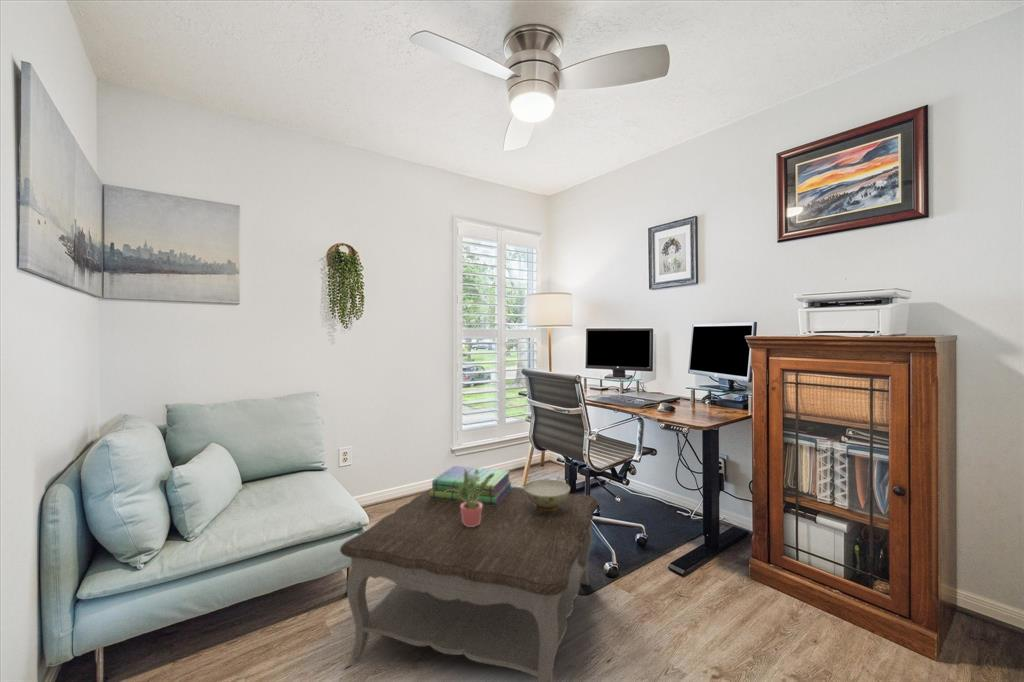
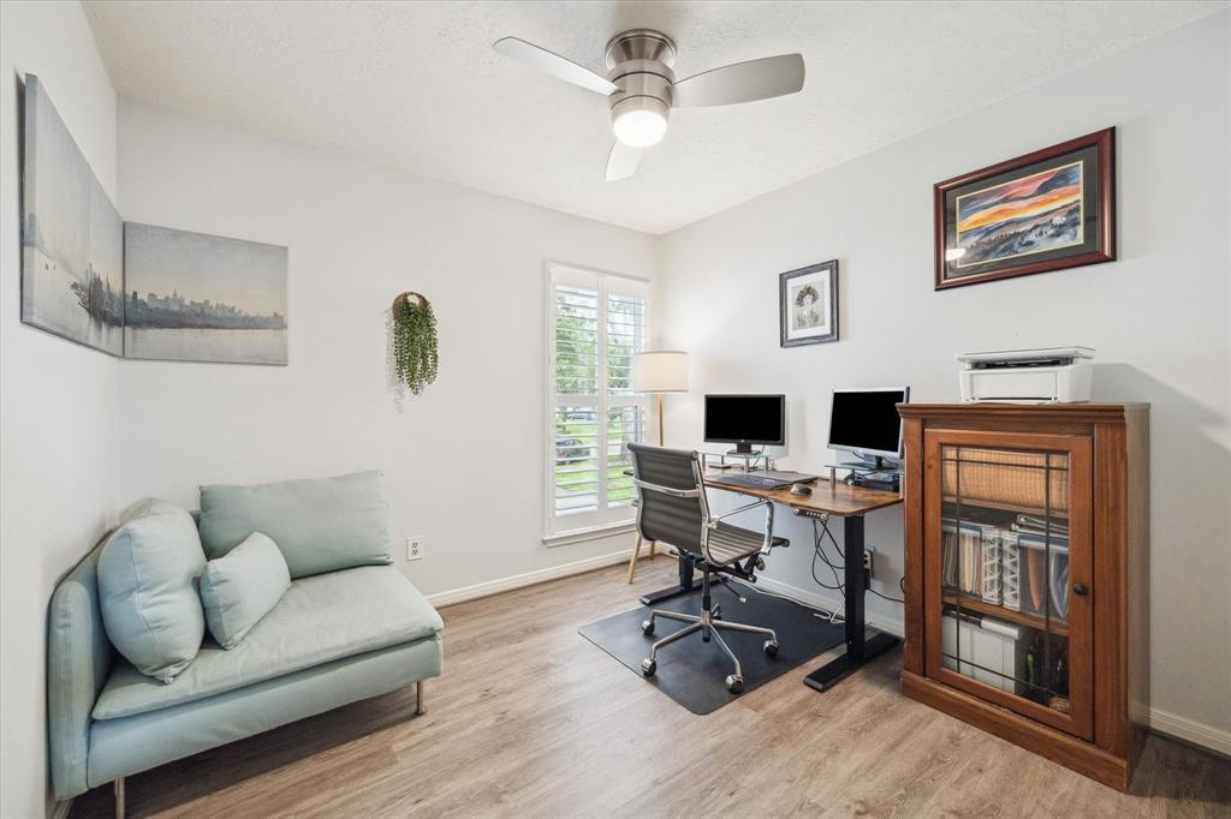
- ceramic bowl [522,479,571,512]
- stack of books [430,465,513,506]
- potted plant [444,469,494,527]
- coffee table [339,485,599,682]
